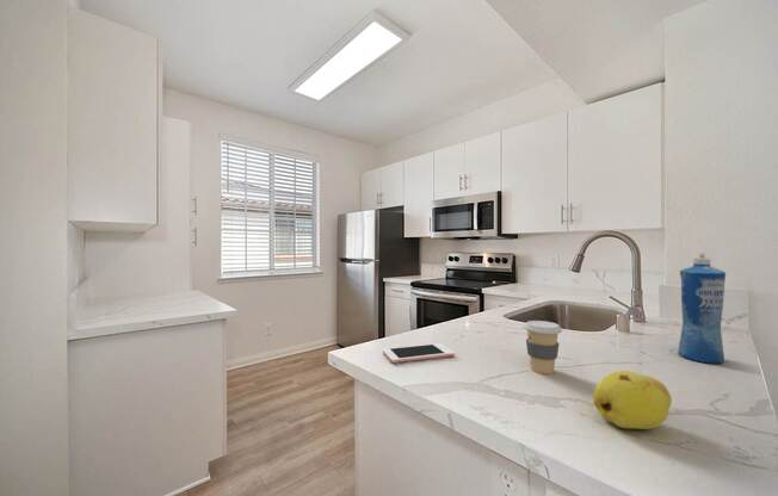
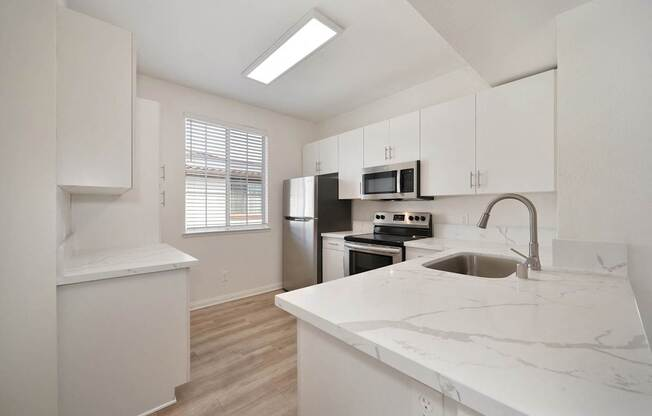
- cell phone [382,342,456,364]
- fruit [592,370,673,430]
- coffee cup [523,320,563,374]
- squeeze bottle [678,252,727,365]
